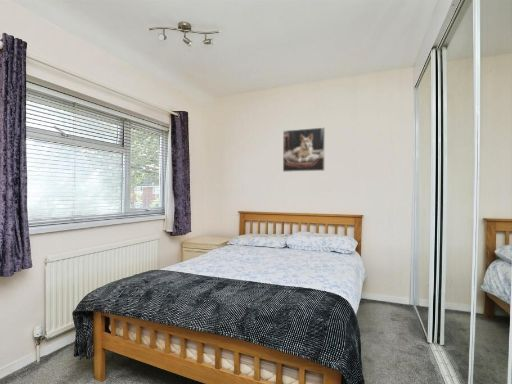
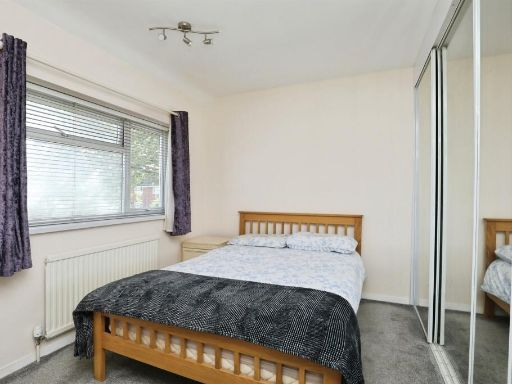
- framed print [282,126,326,173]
